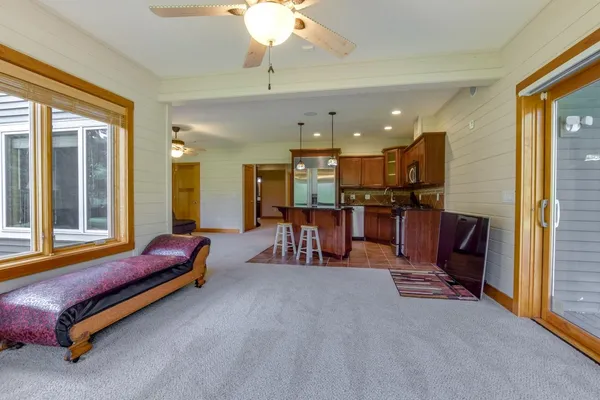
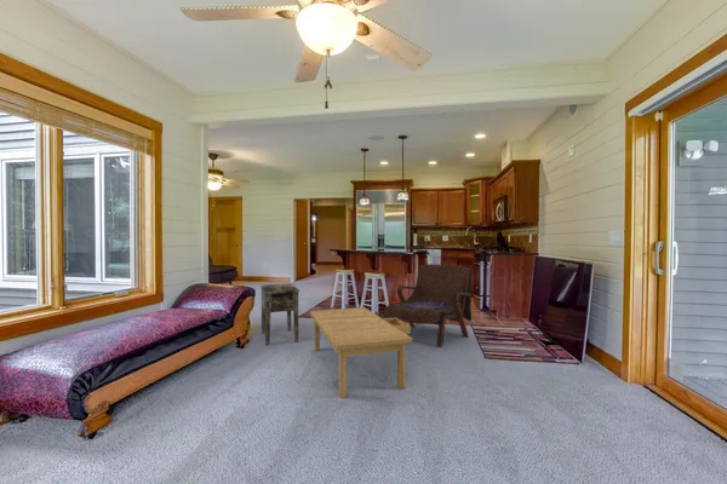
+ coffee table [309,306,413,399]
+ side table [259,282,300,346]
+ armchair [383,263,473,348]
